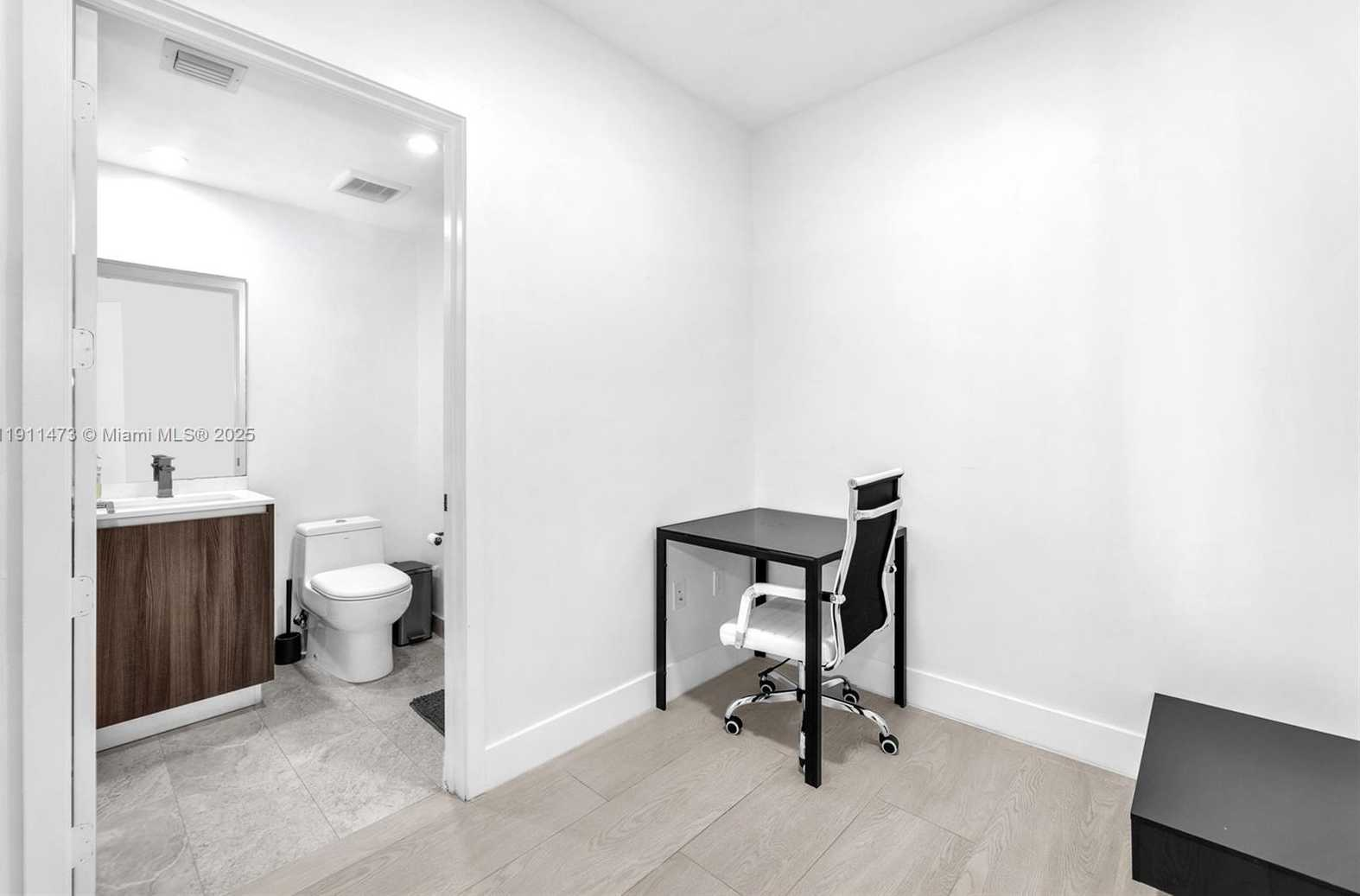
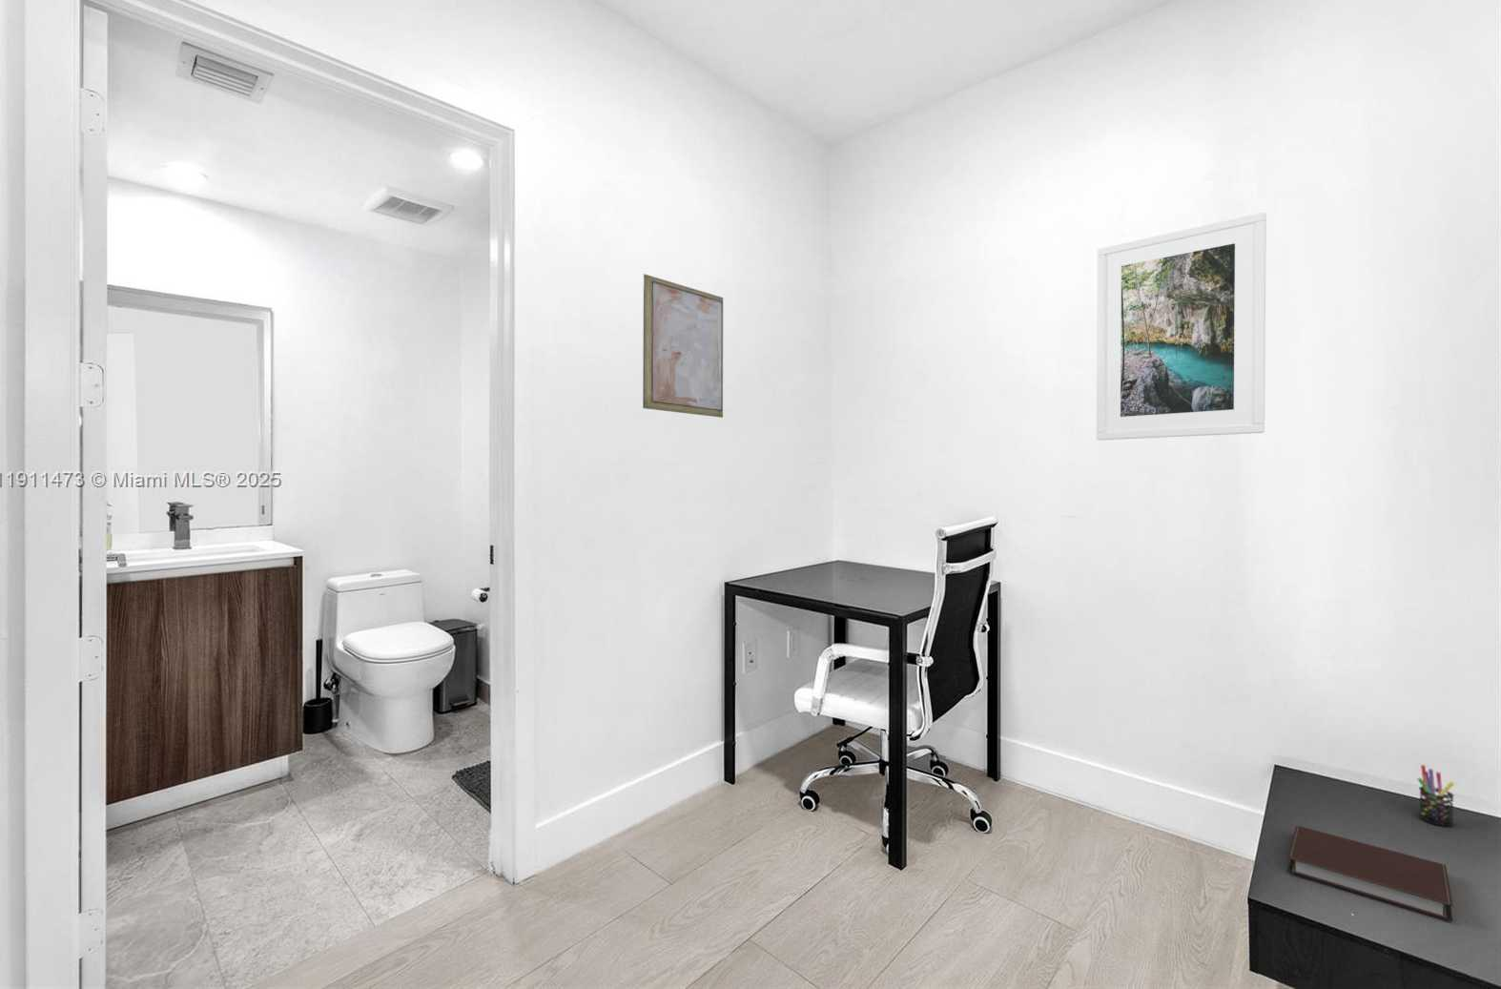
+ pen holder [1417,764,1456,827]
+ notebook [1287,825,1454,923]
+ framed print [1096,212,1267,442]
+ wall art [641,273,724,418]
